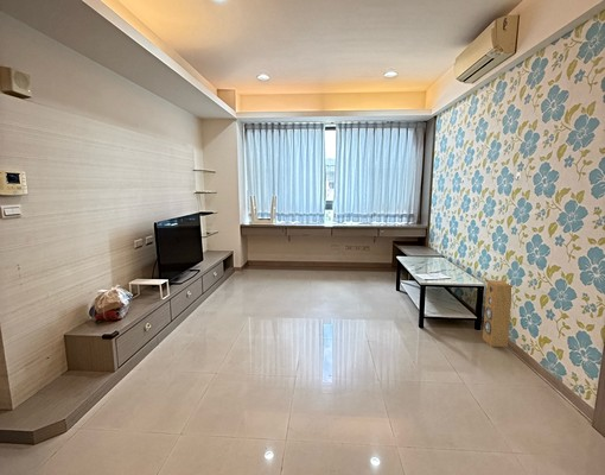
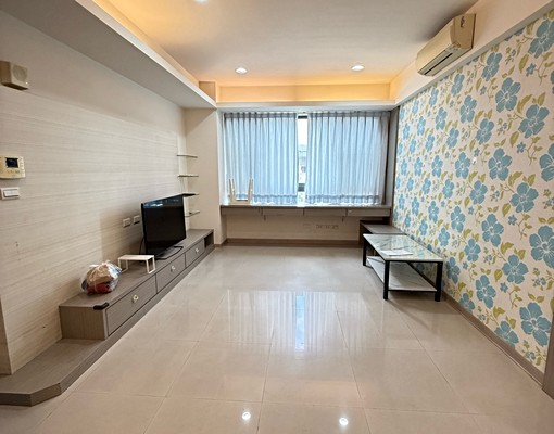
- speaker [482,279,514,348]
